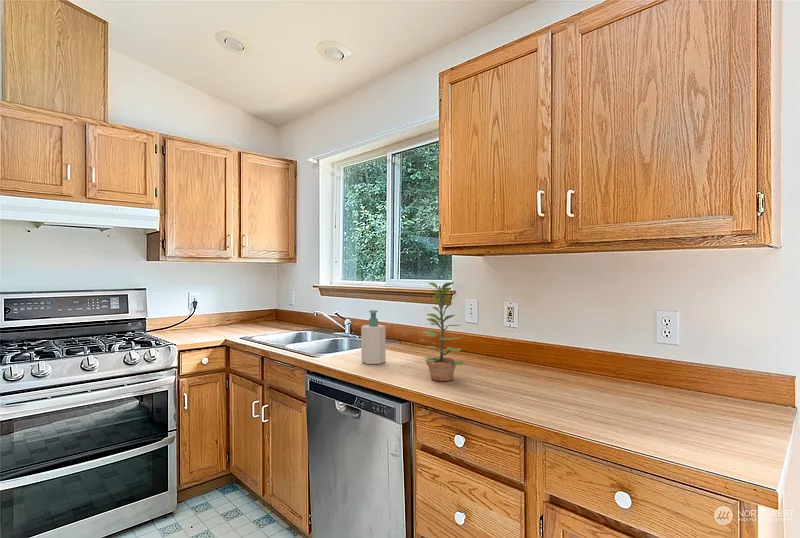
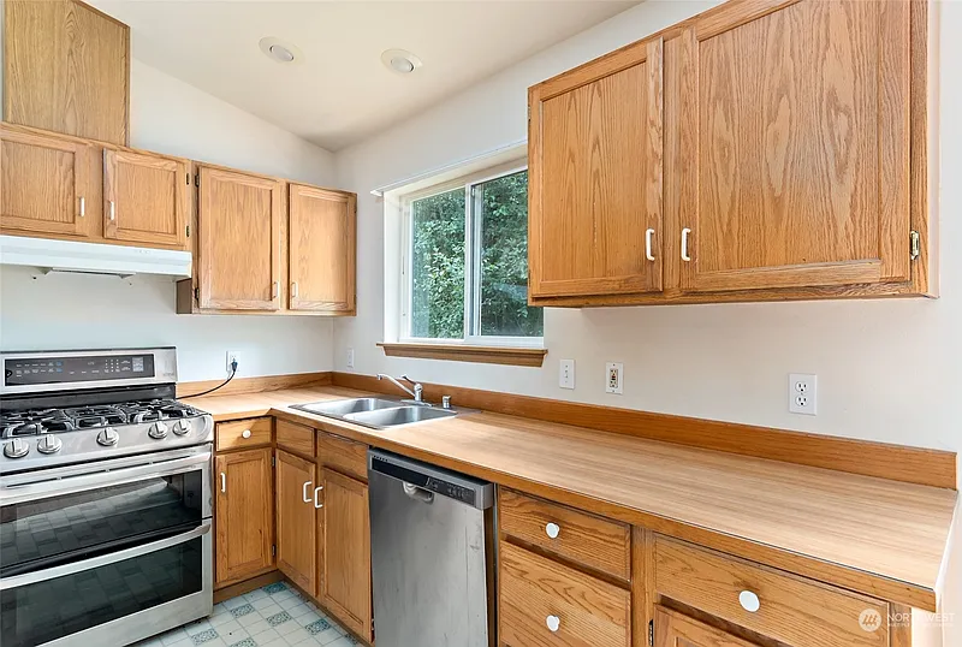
- soap bottle [360,309,387,365]
- plant [422,281,468,382]
